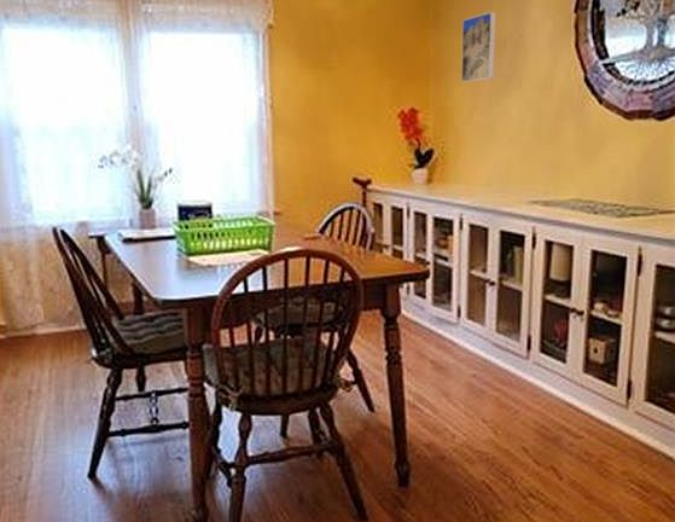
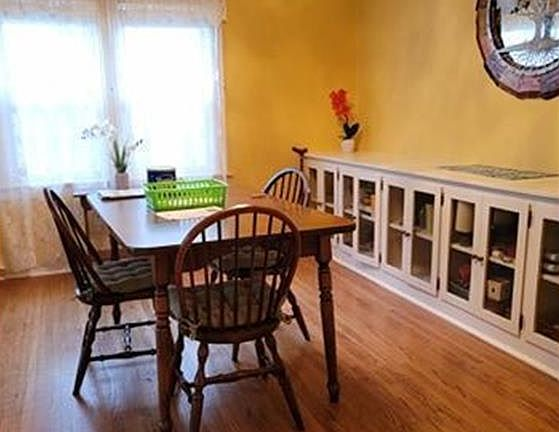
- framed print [460,11,496,83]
